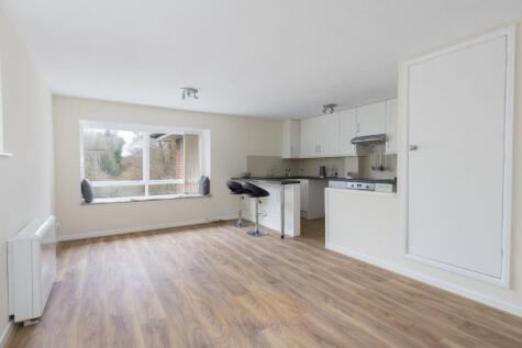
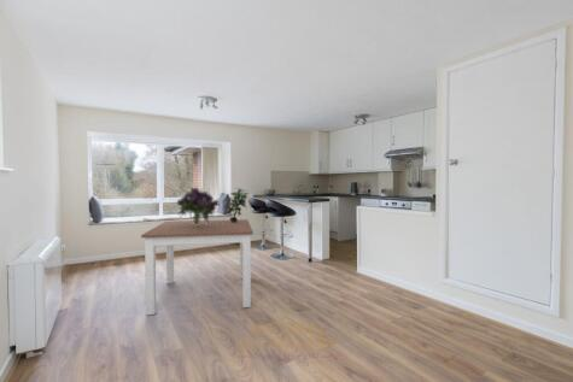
+ dining table [140,218,255,316]
+ potted plant [226,186,250,223]
+ bouquet [176,187,221,225]
